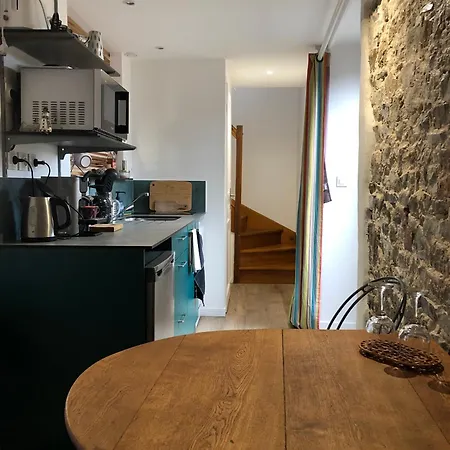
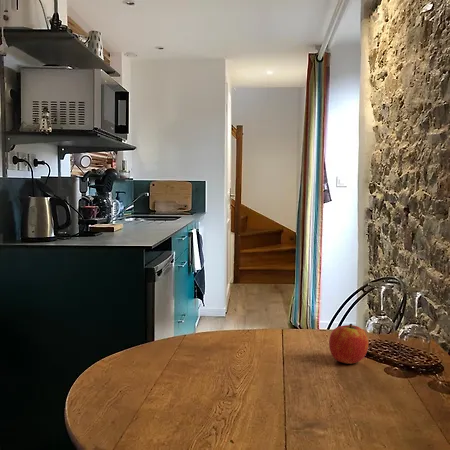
+ apple [328,323,369,365]
